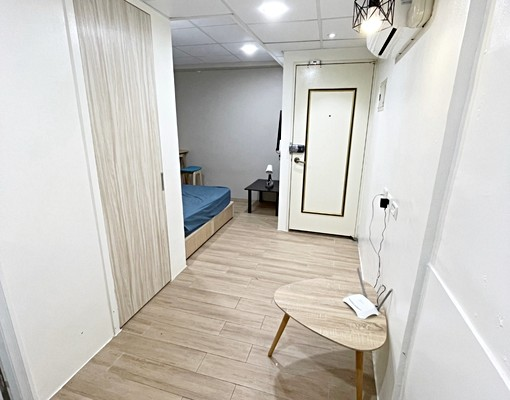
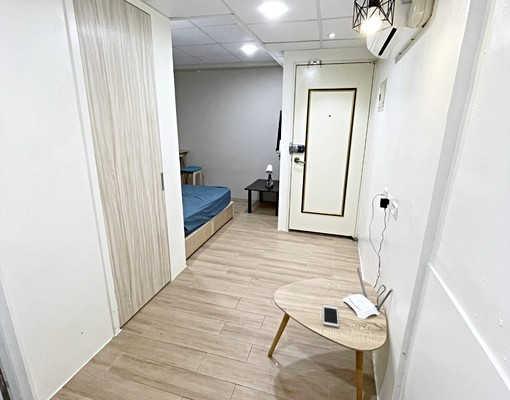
+ cell phone [322,304,340,328]
